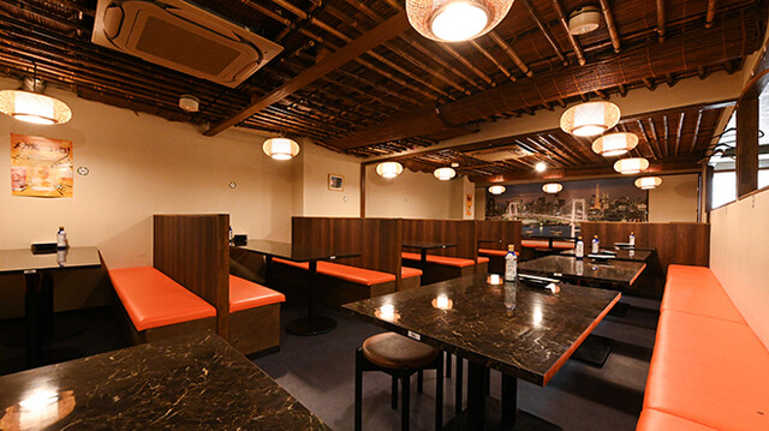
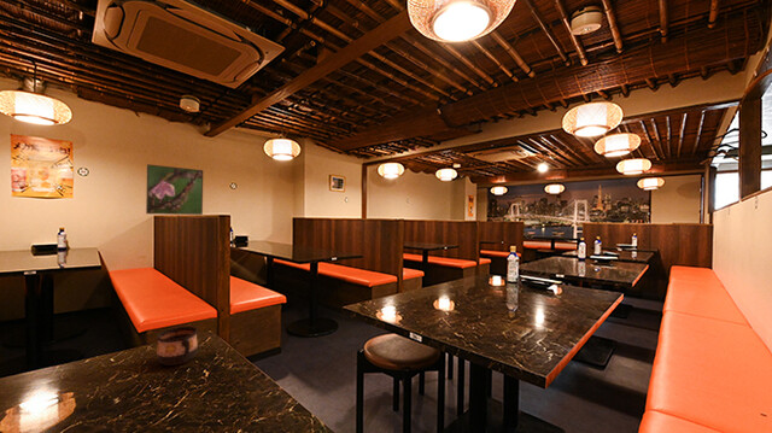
+ cup [156,326,199,367]
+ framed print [145,163,204,216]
